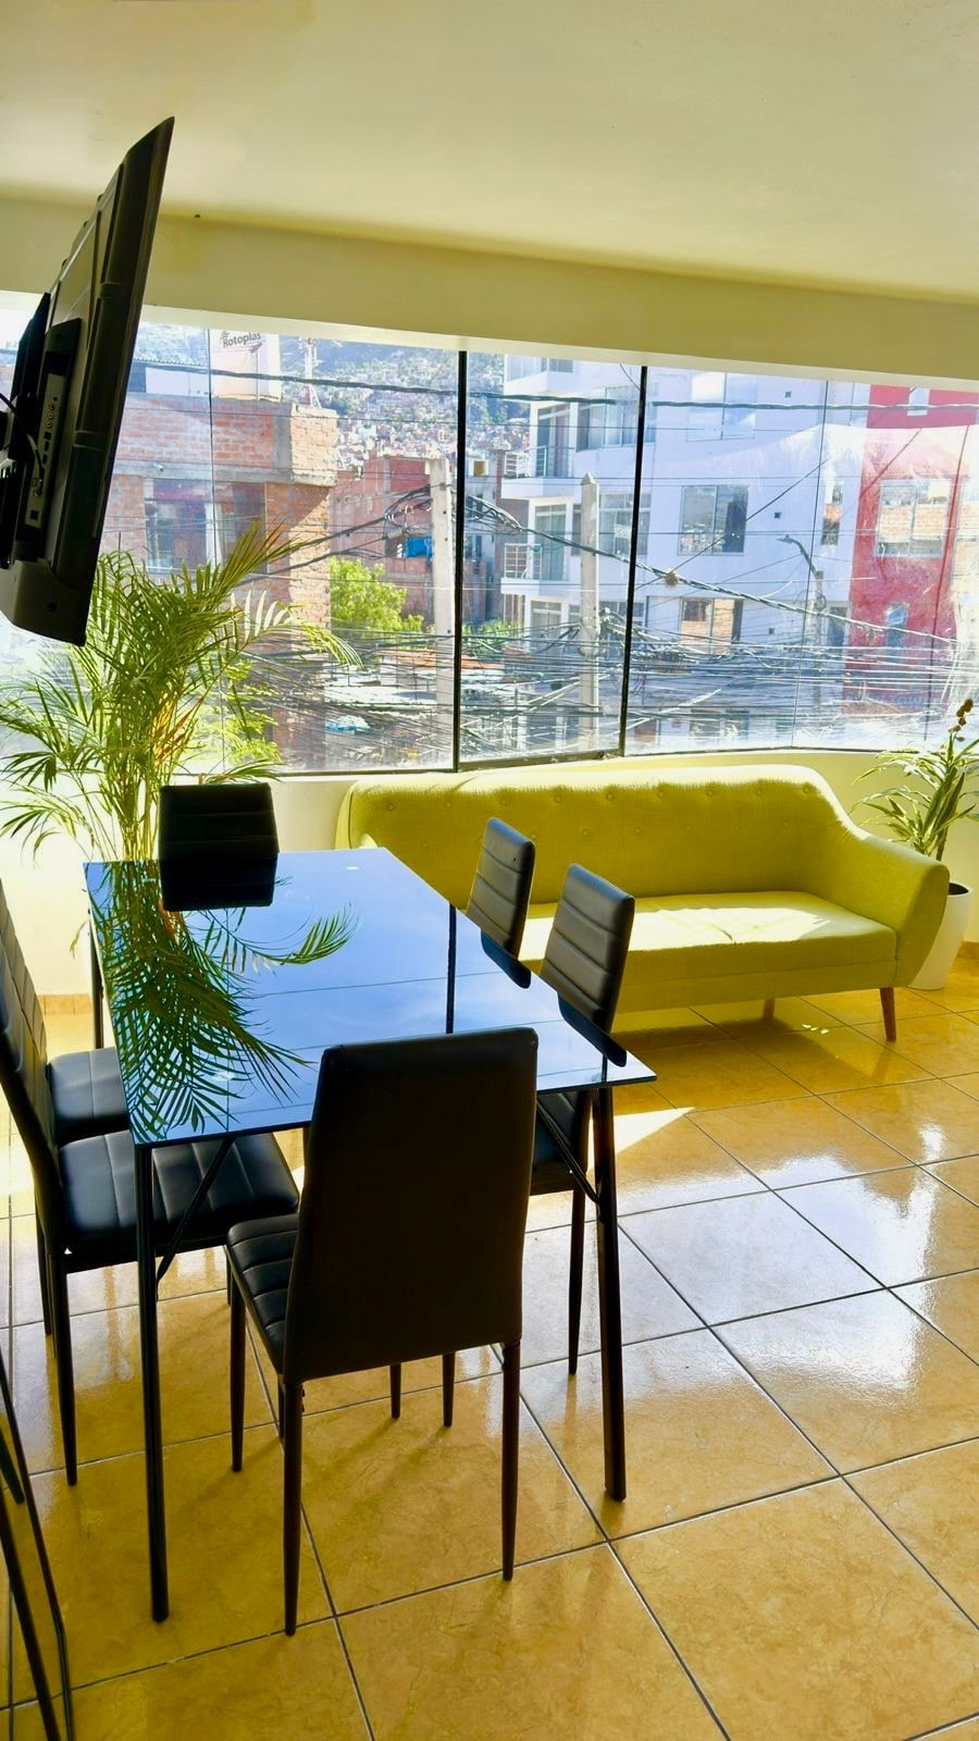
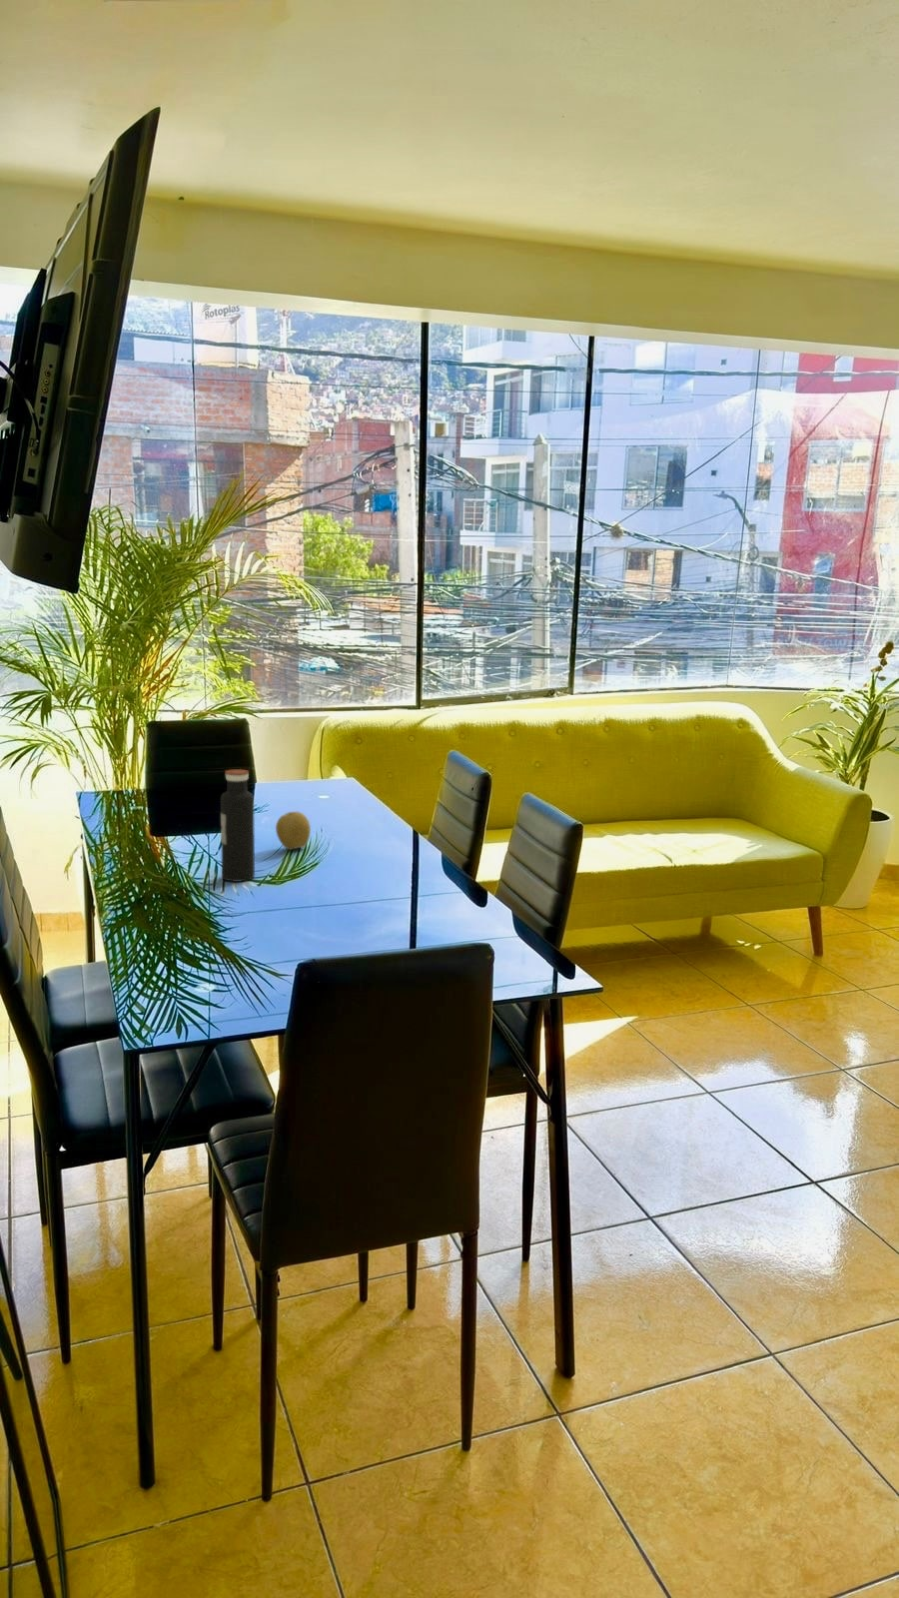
+ water bottle [220,768,256,882]
+ fruit [274,811,312,851]
